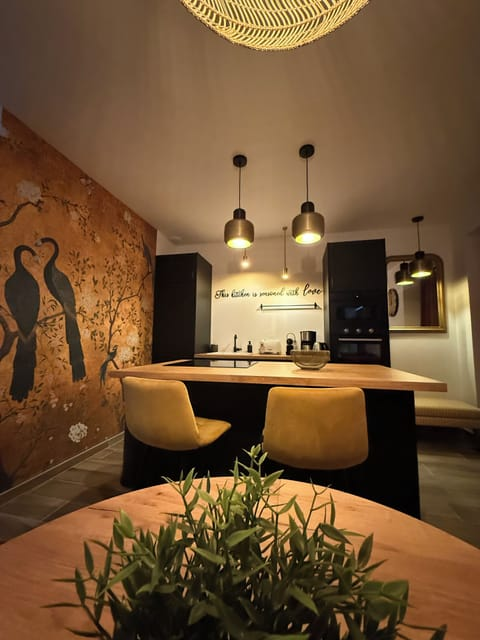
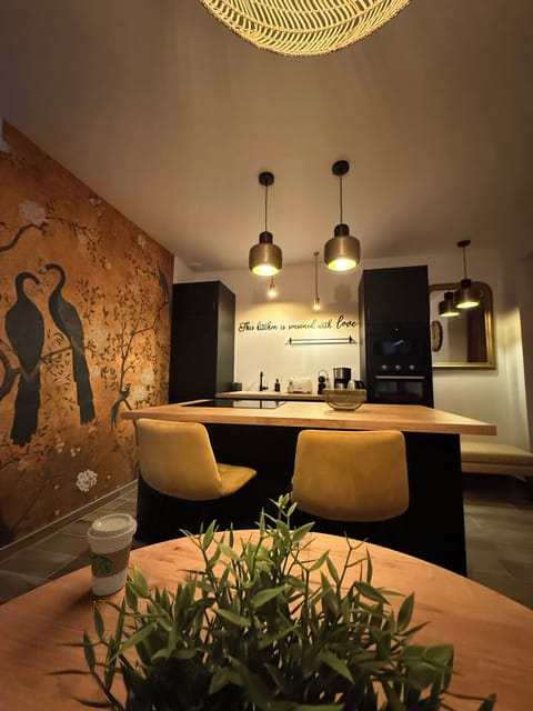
+ coffee cup [86,512,138,597]
